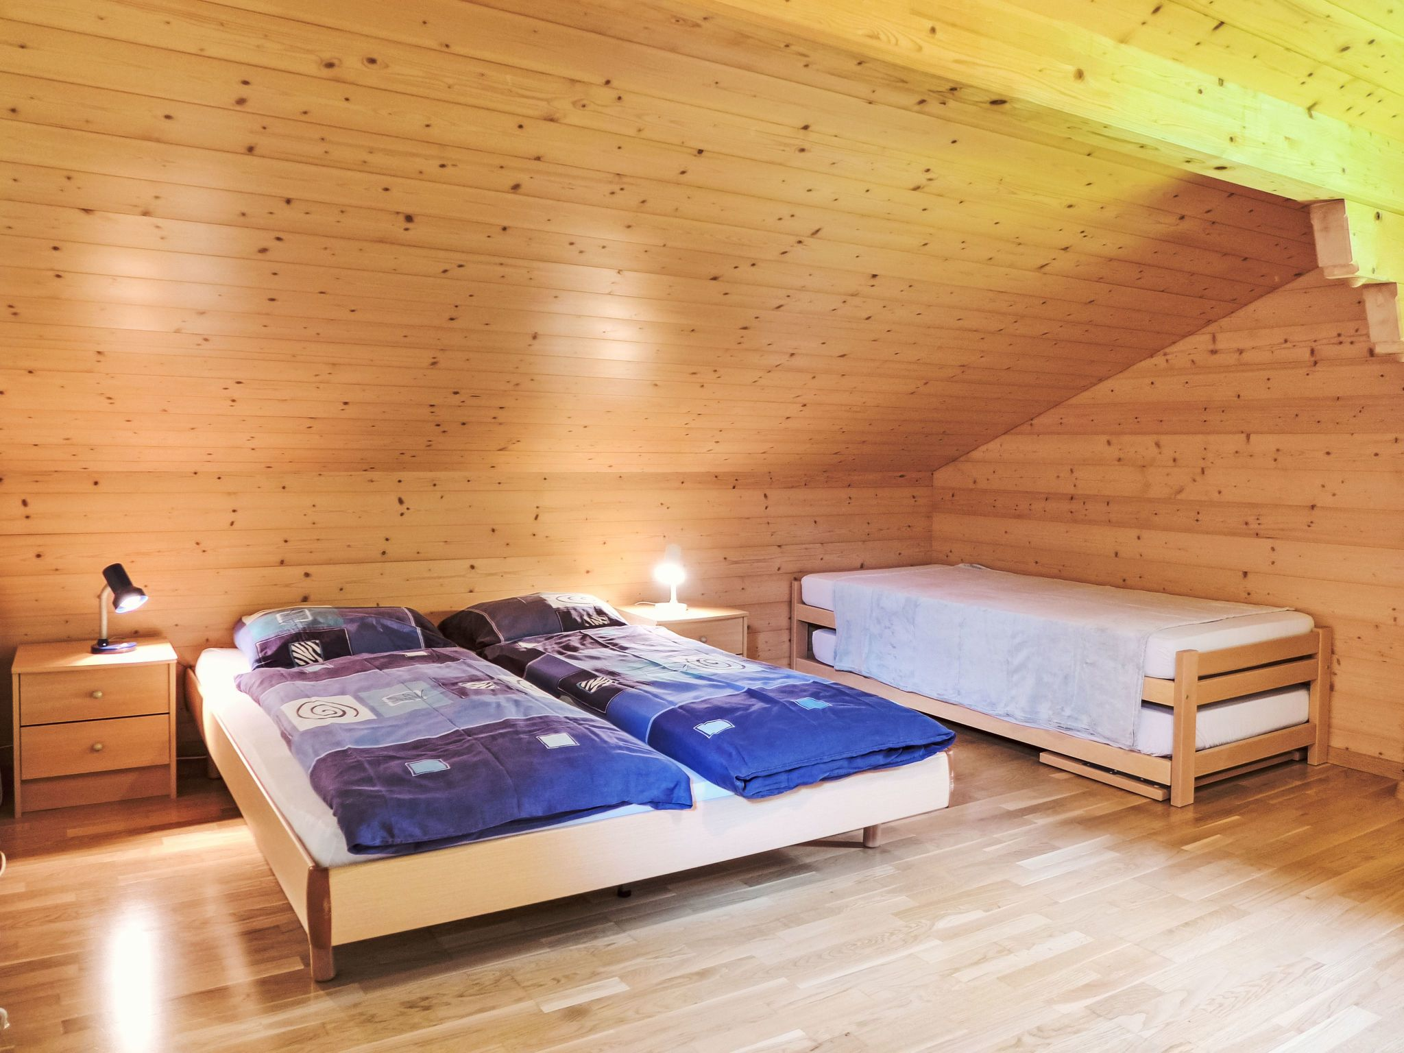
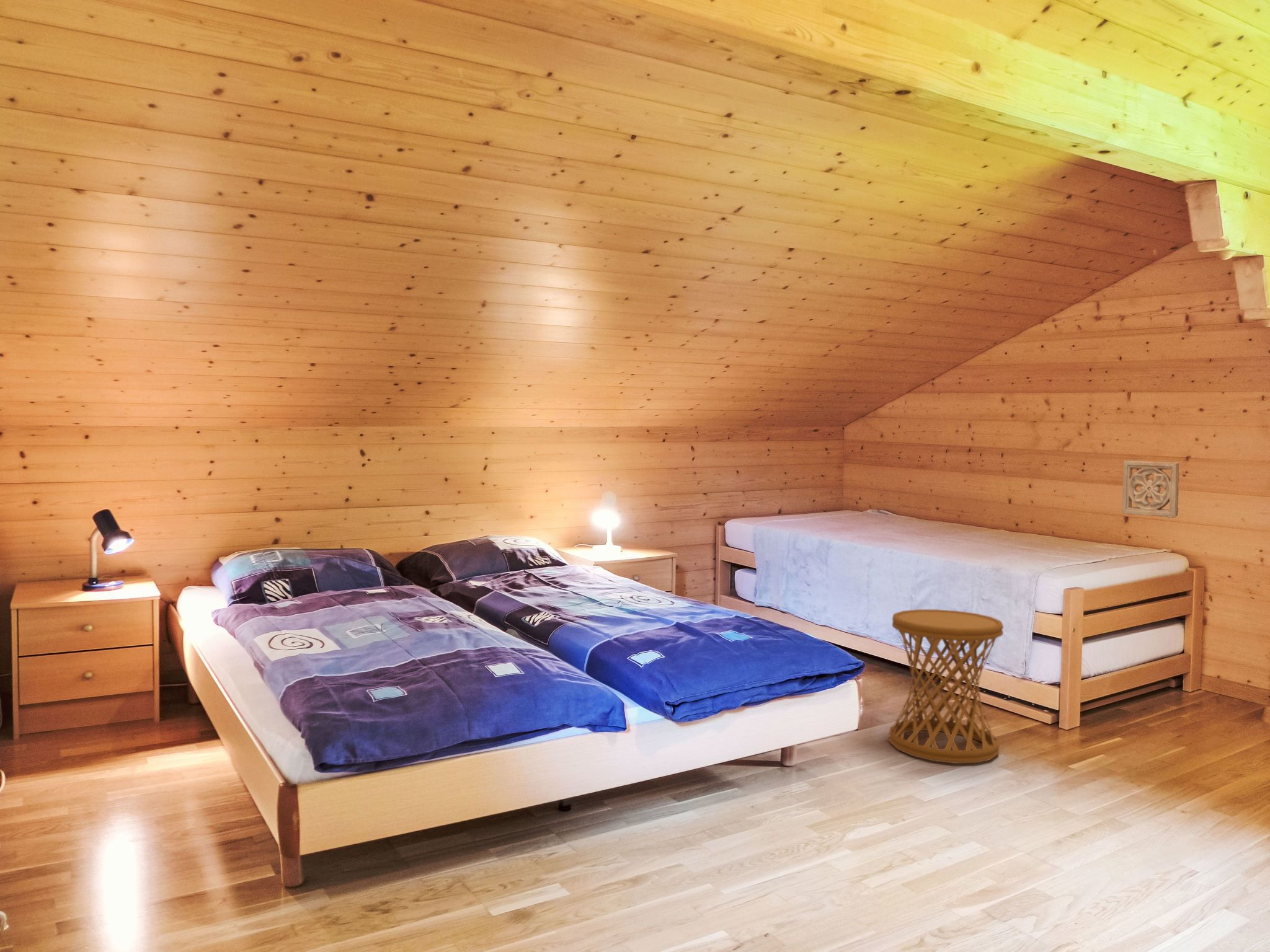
+ side table [888,609,1004,764]
+ wall ornament [1121,460,1180,519]
